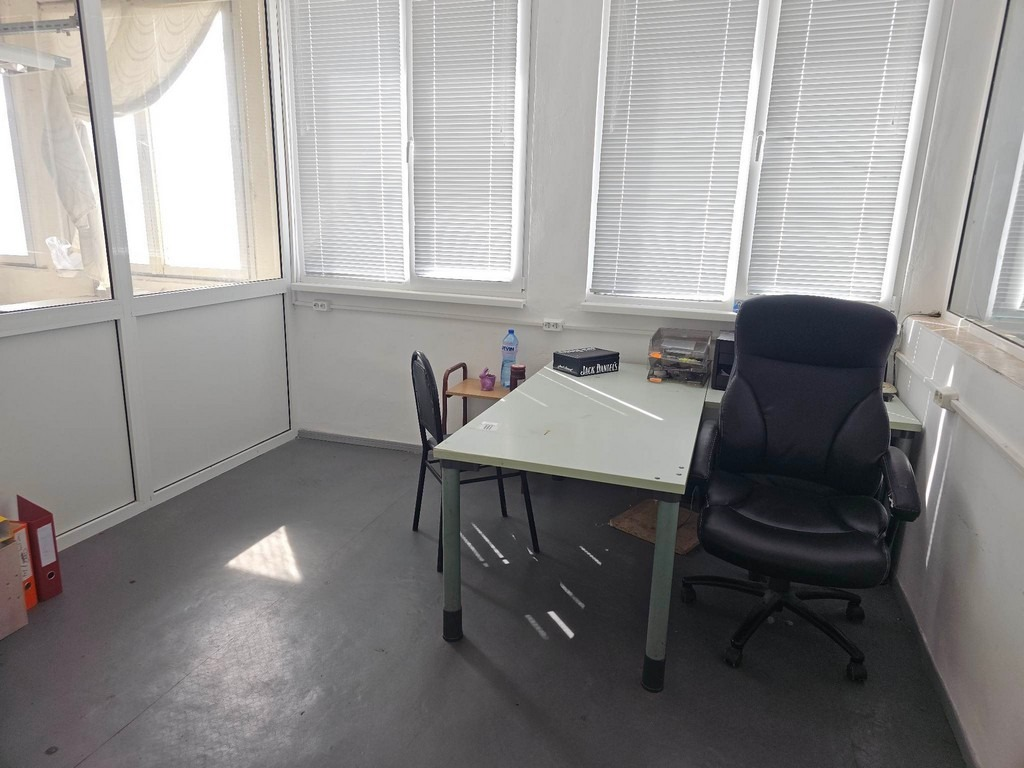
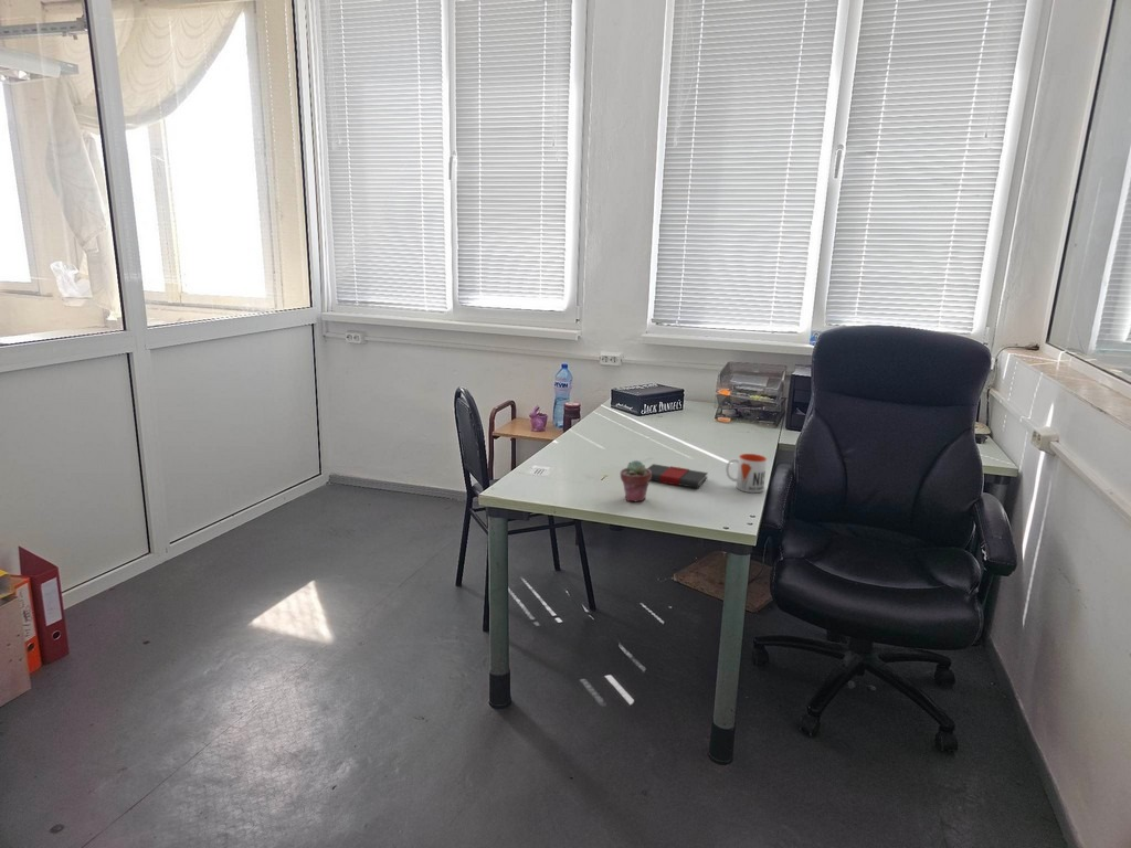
+ book [647,463,709,489]
+ potted succulent [620,459,652,502]
+ mug [725,453,768,494]
